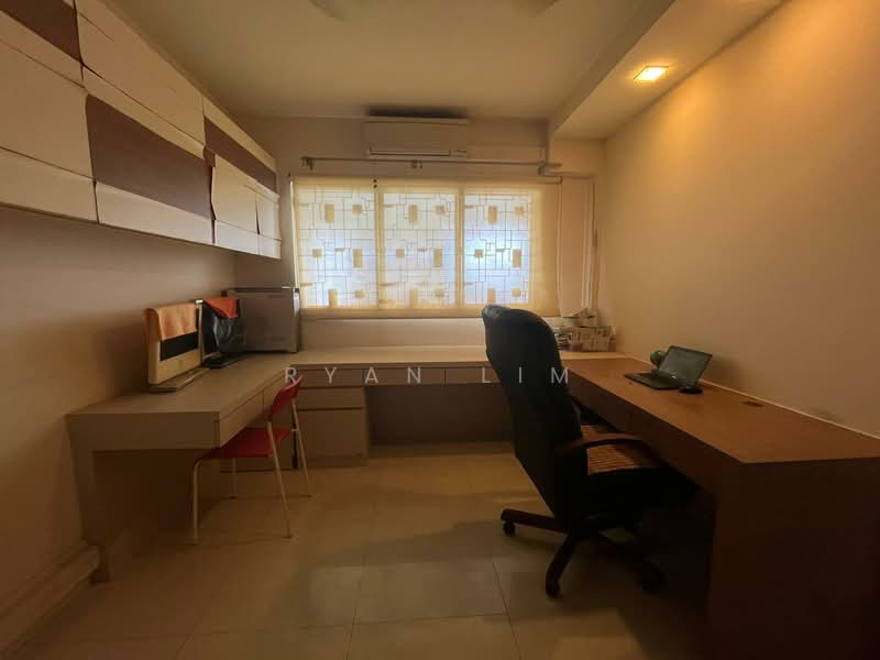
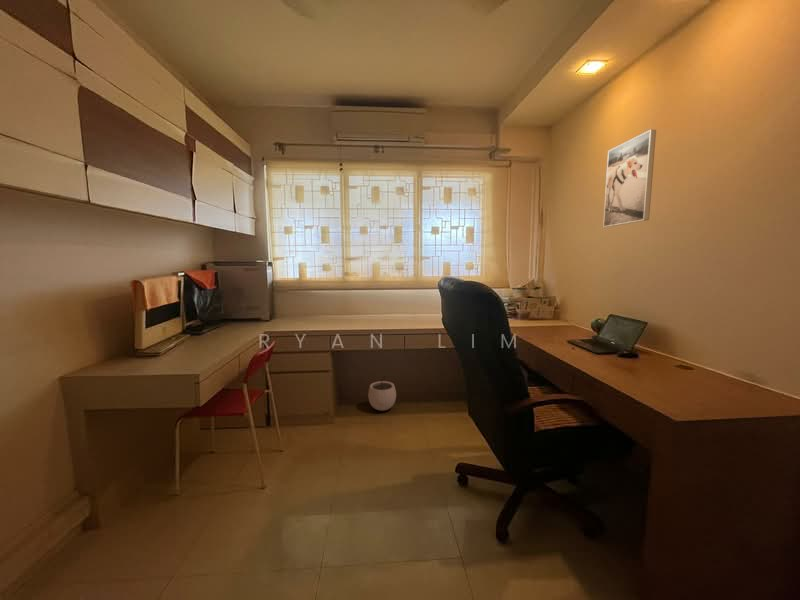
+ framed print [602,129,657,228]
+ plant pot [367,374,397,412]
